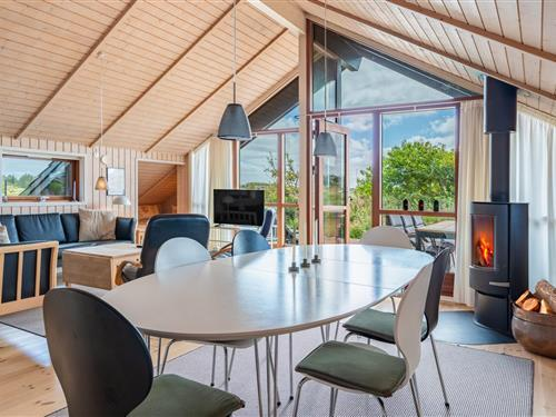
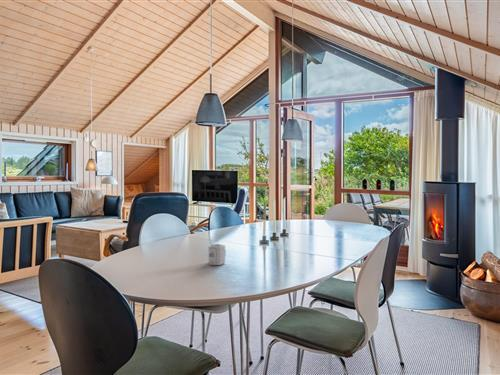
+ cup [207,243,227,266]
